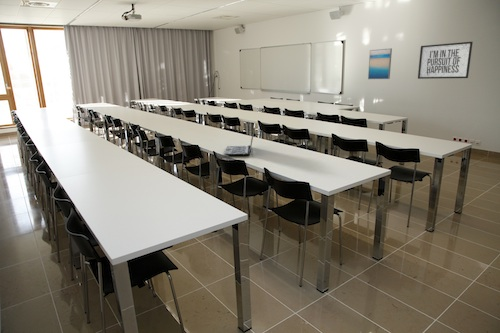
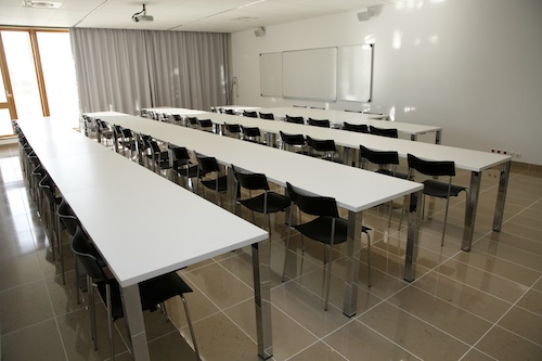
- laptop computer [223,122,256,156]
- wall art [367,47,393,80]
- mirror [417,41,474,80]
